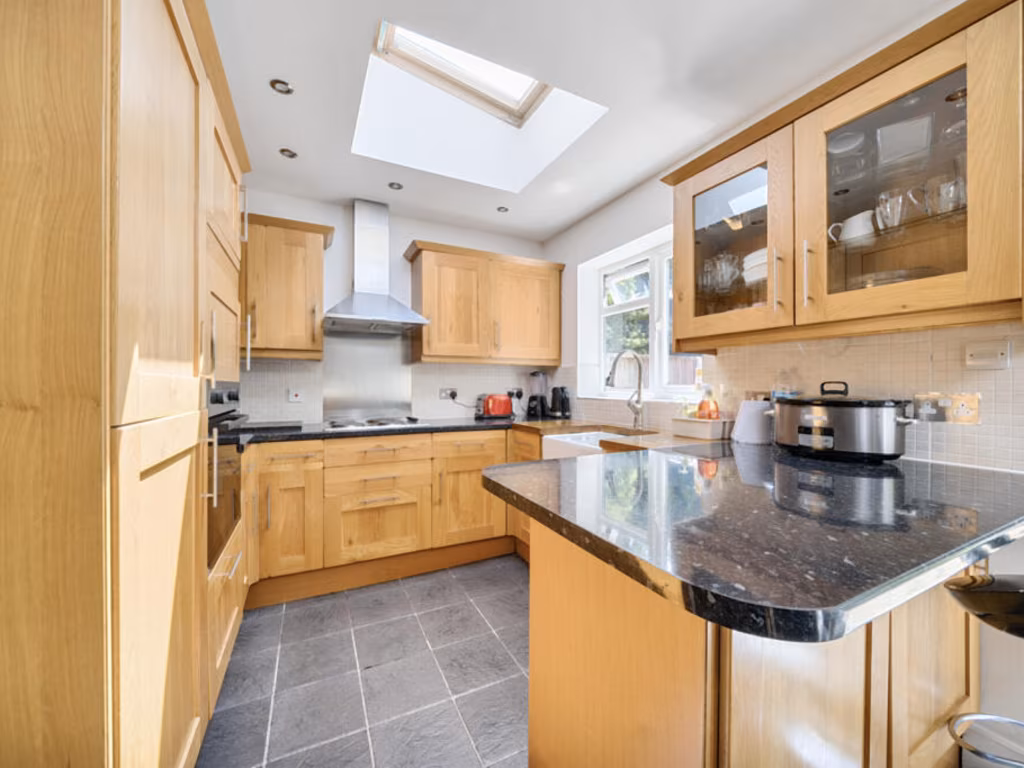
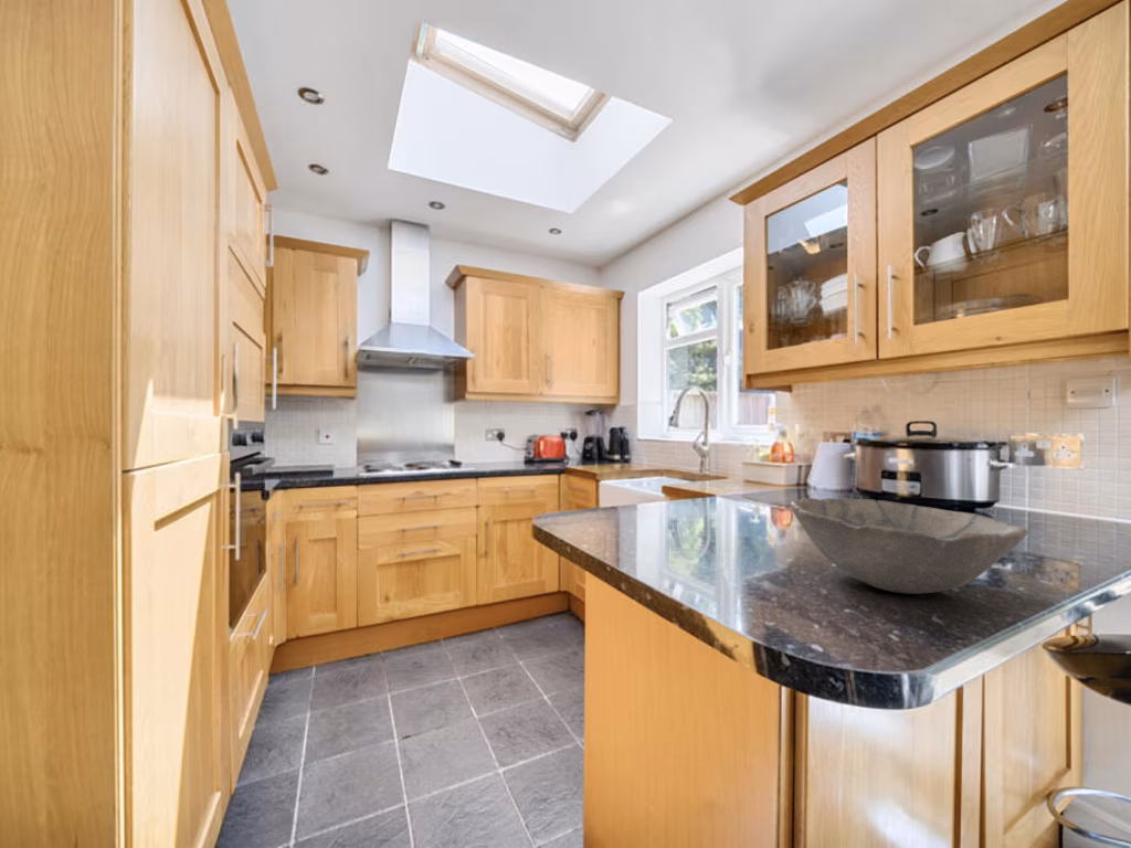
+ bowl [790,497,1029,595]
